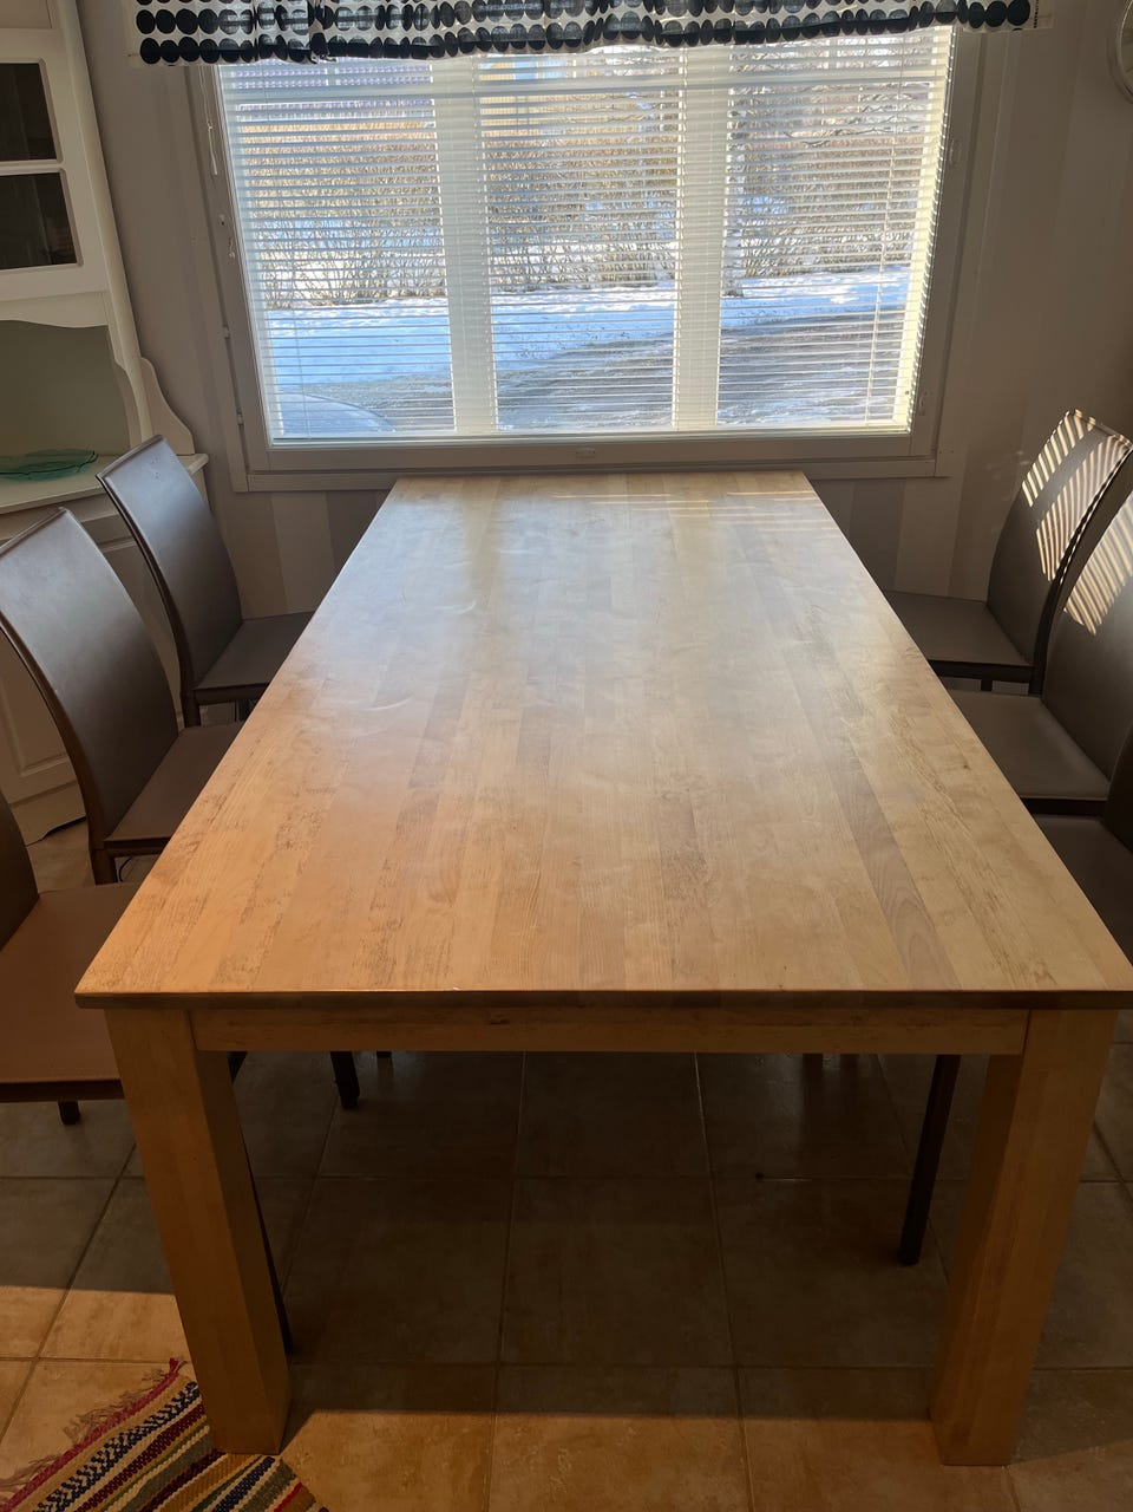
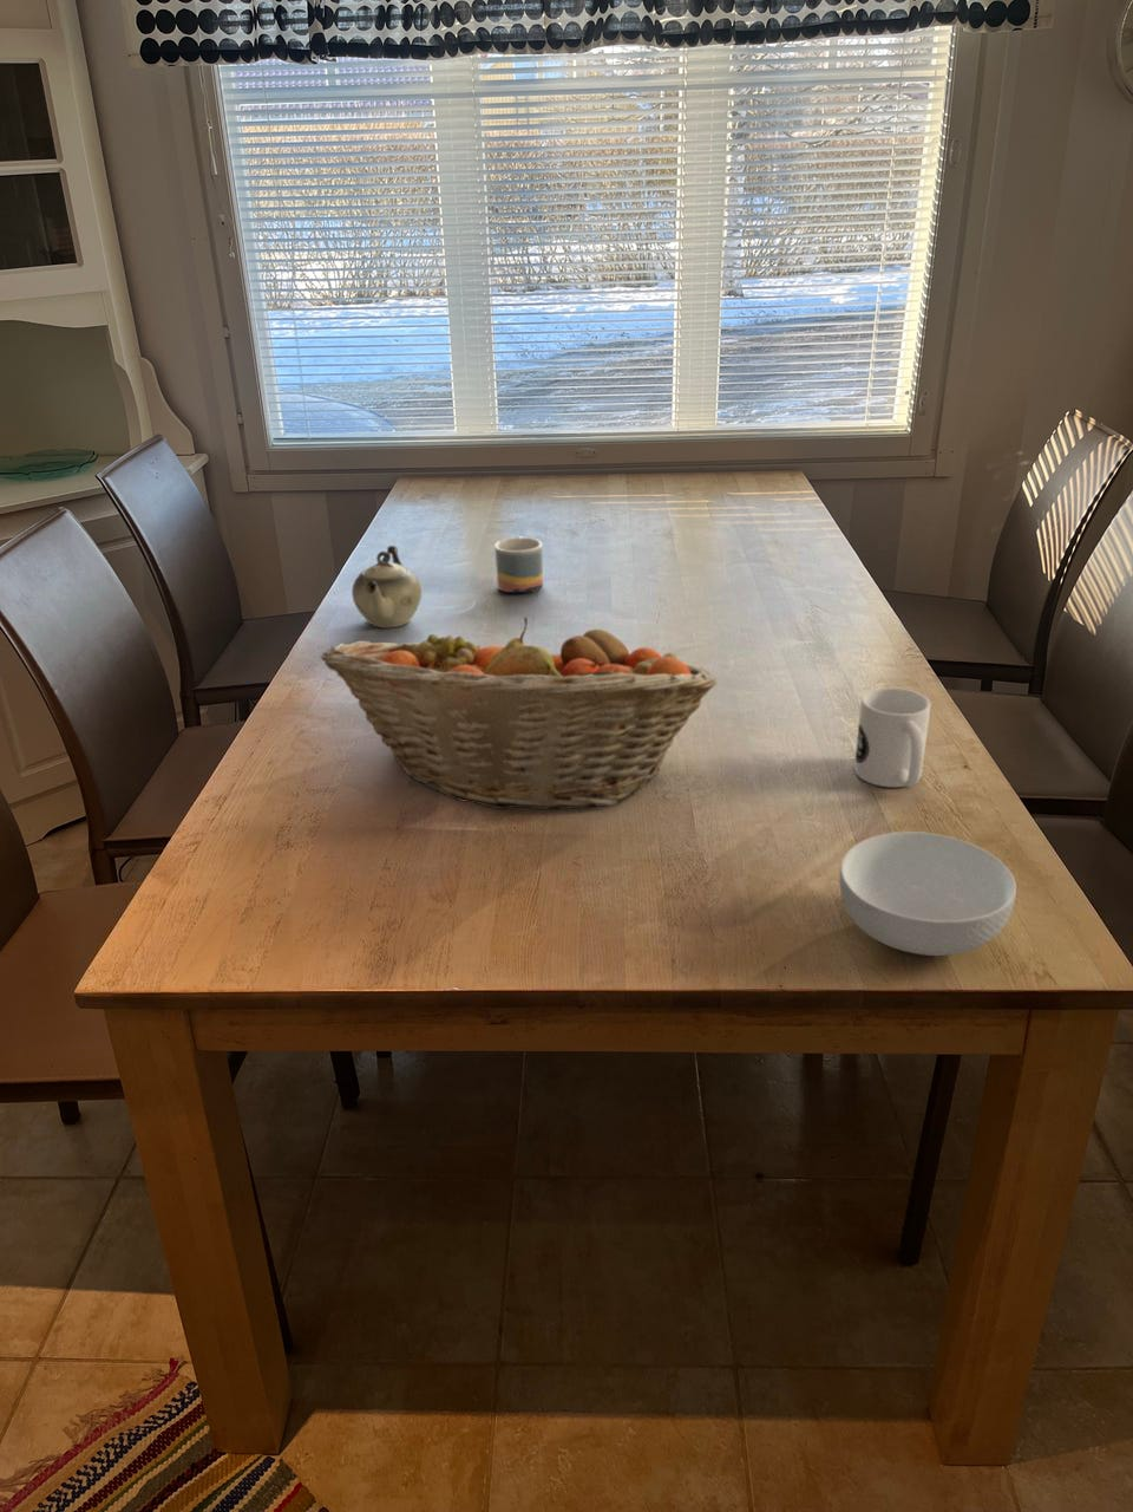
+ mug [853,686,932,788]
+ teapot [351,544,422,630]
+ mug [494,535,544,594]
+ cereal bowl [838,831,1018,957]
+ fruit basket [319,616,718,811]
